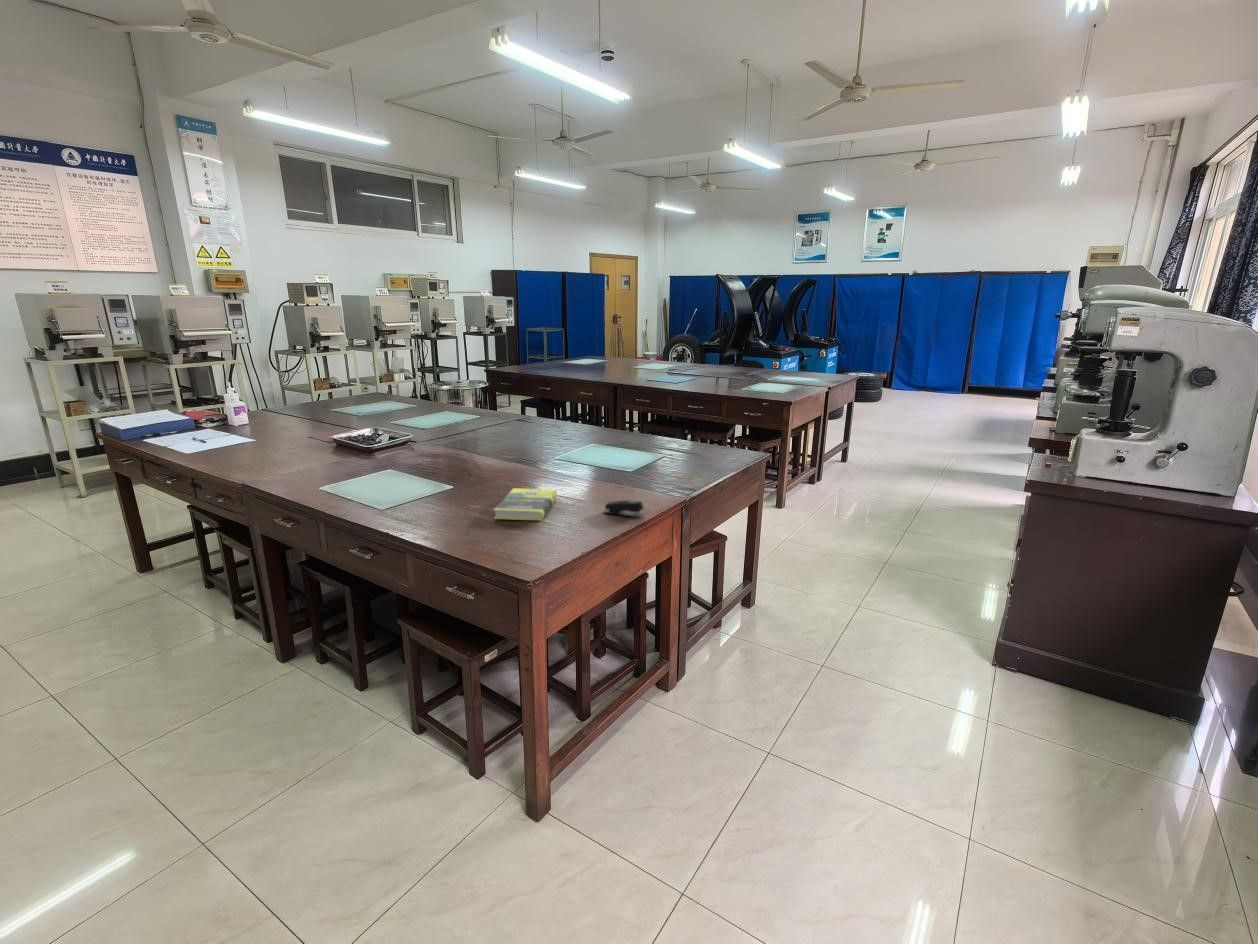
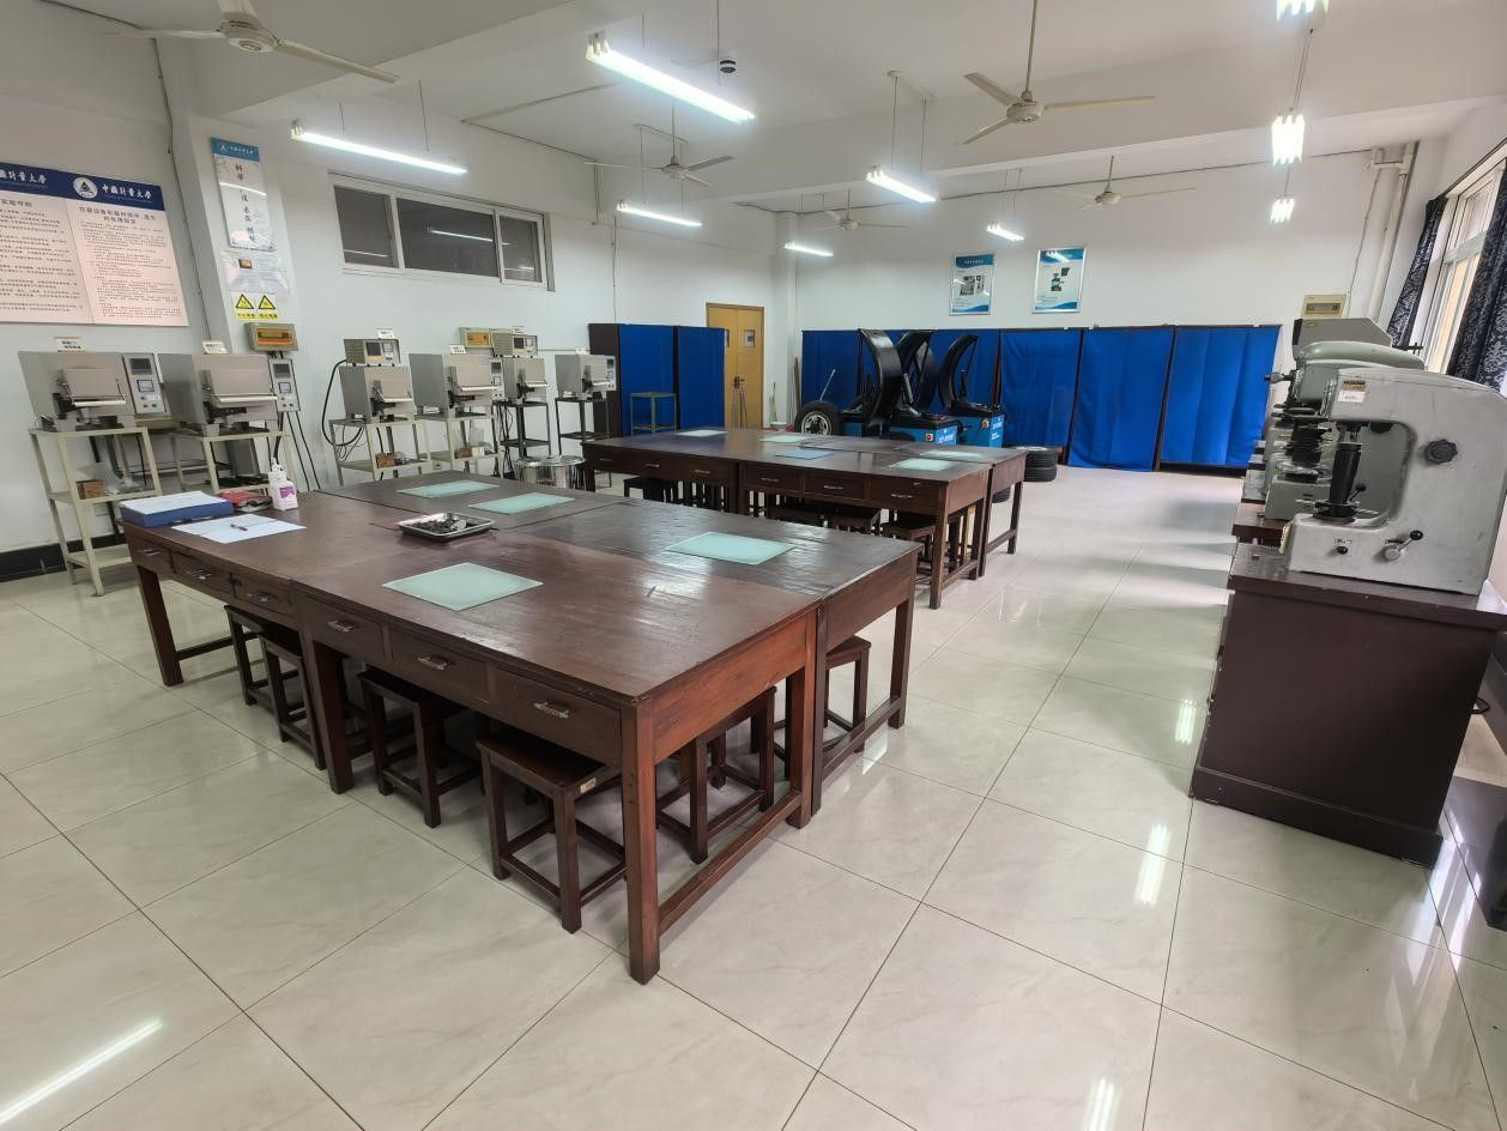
- book [493,487,558,522]
- stapler [602,499,645,519]
